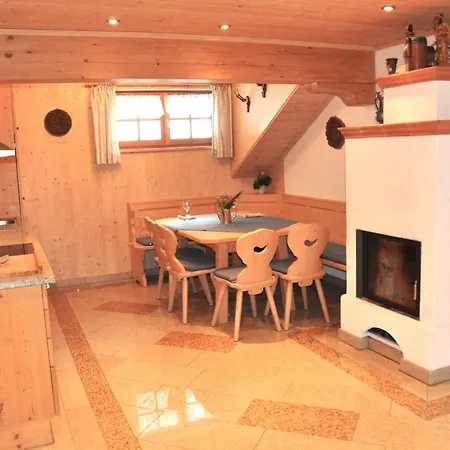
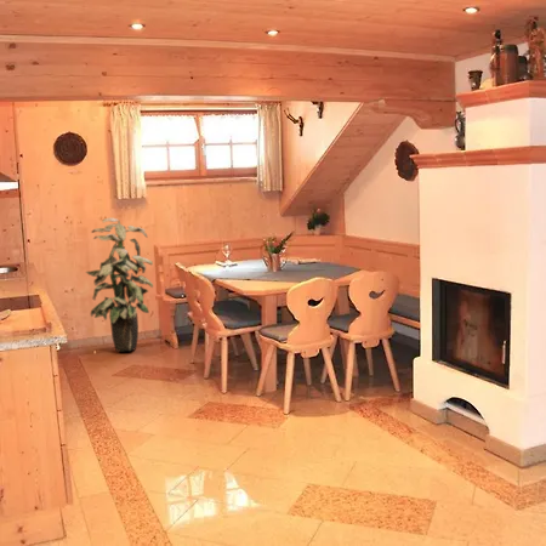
+ indoor plant [85,217,154,353]
